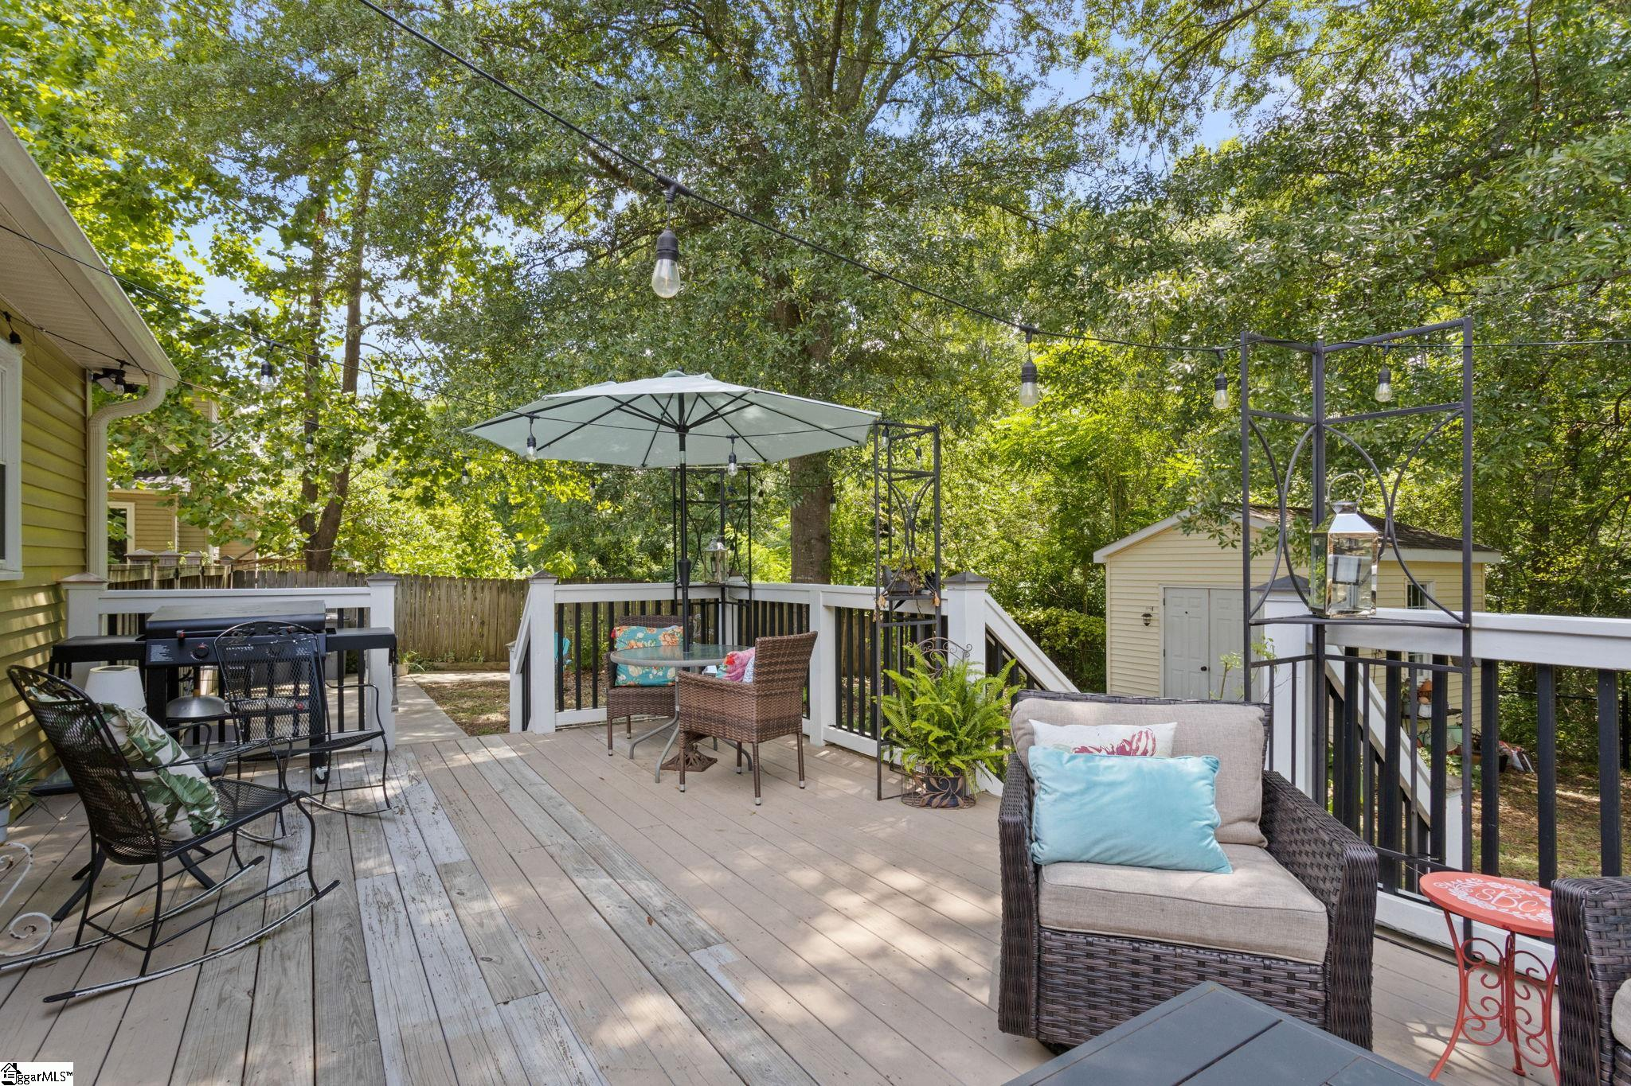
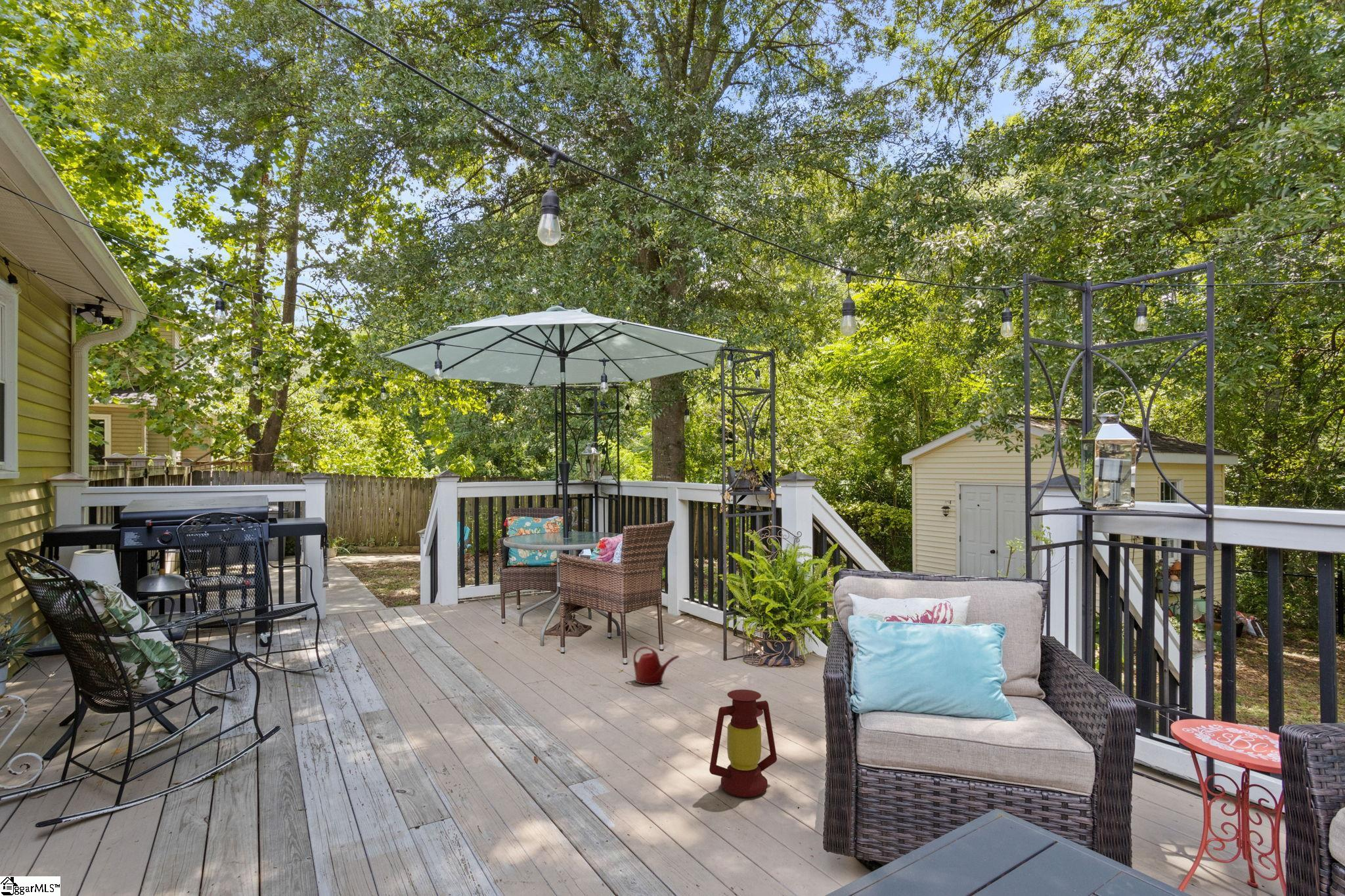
+ watering can [632,646,680,686]
+ lantern [709,689,778,798]
